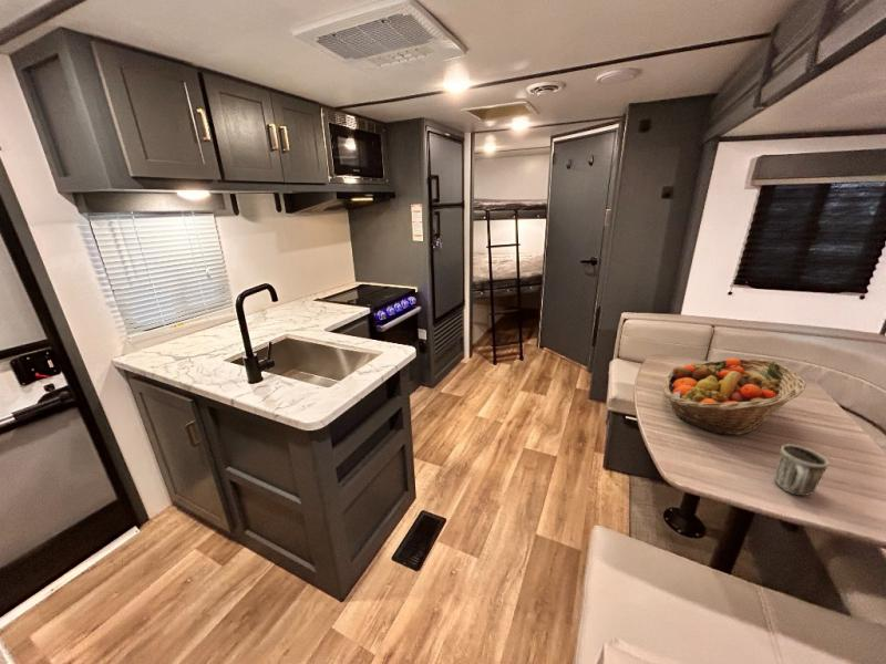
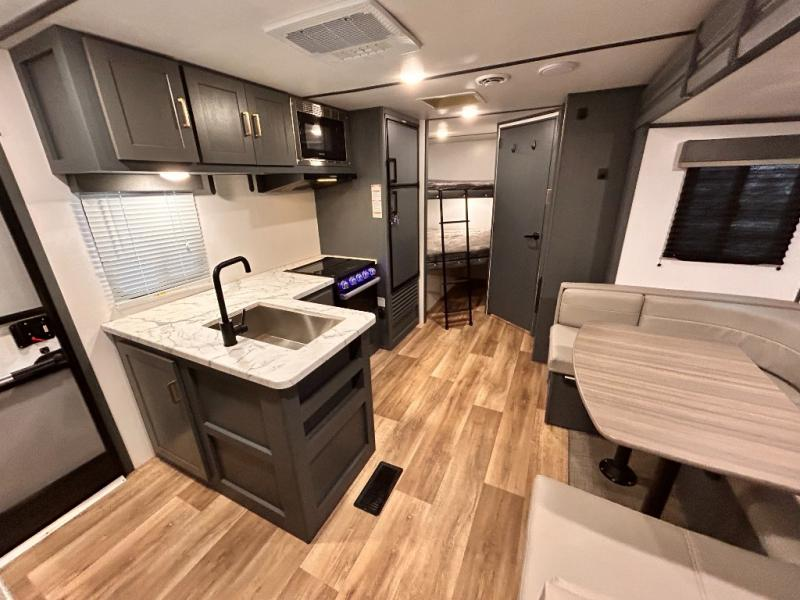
- fruit basket [662,356,807,436]
- mug [773,444,830,497]
